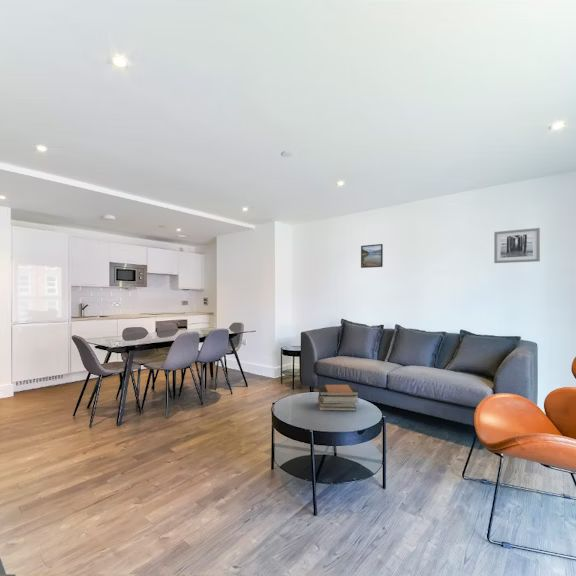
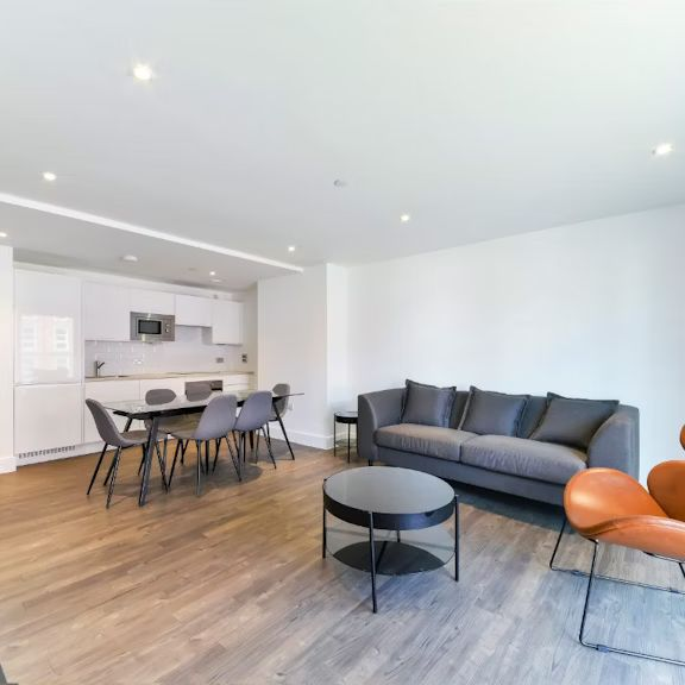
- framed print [360,243,384,269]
- wall art [493,227,541,264]
- book stack [317,384,360,412]
